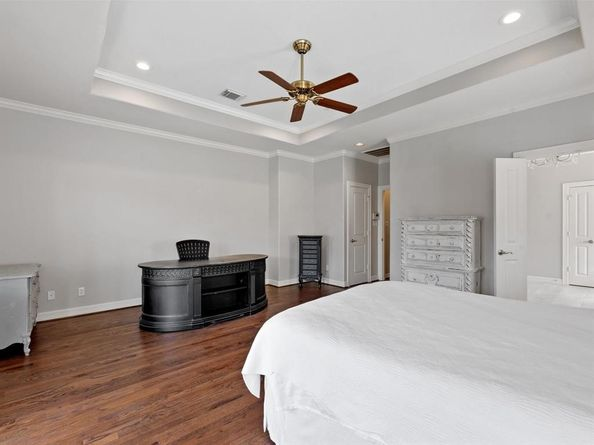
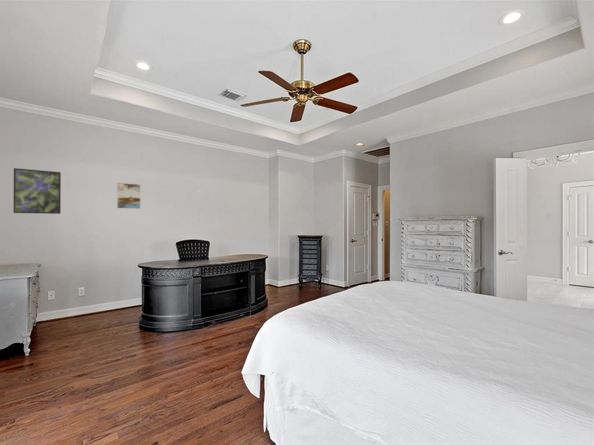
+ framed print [13,167,62,215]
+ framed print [116,182,141,210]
